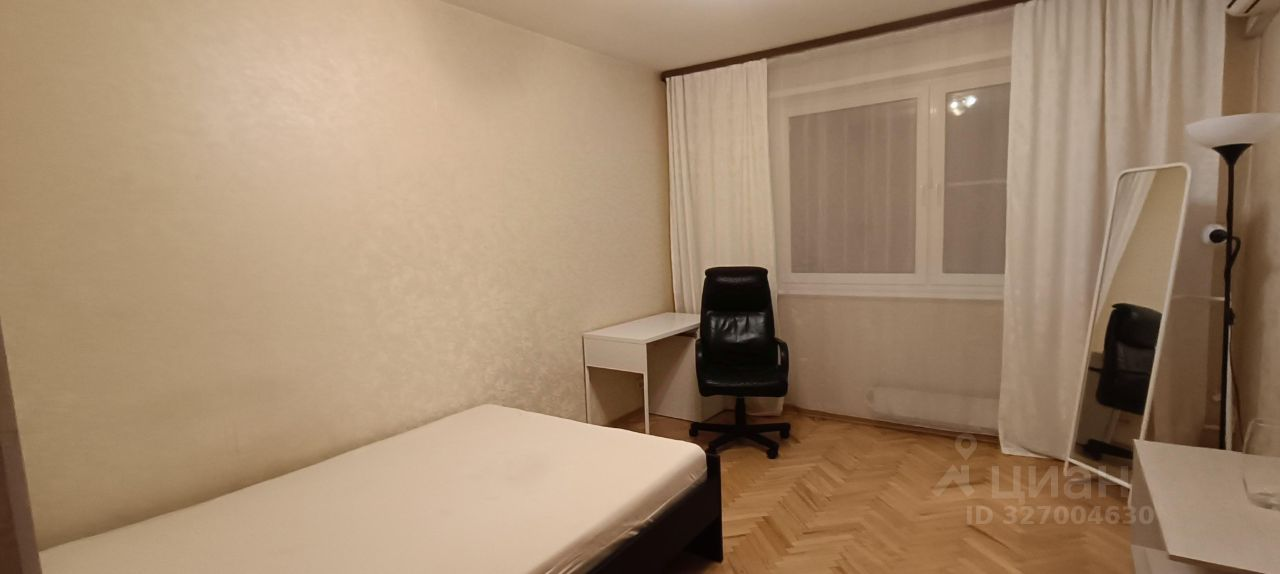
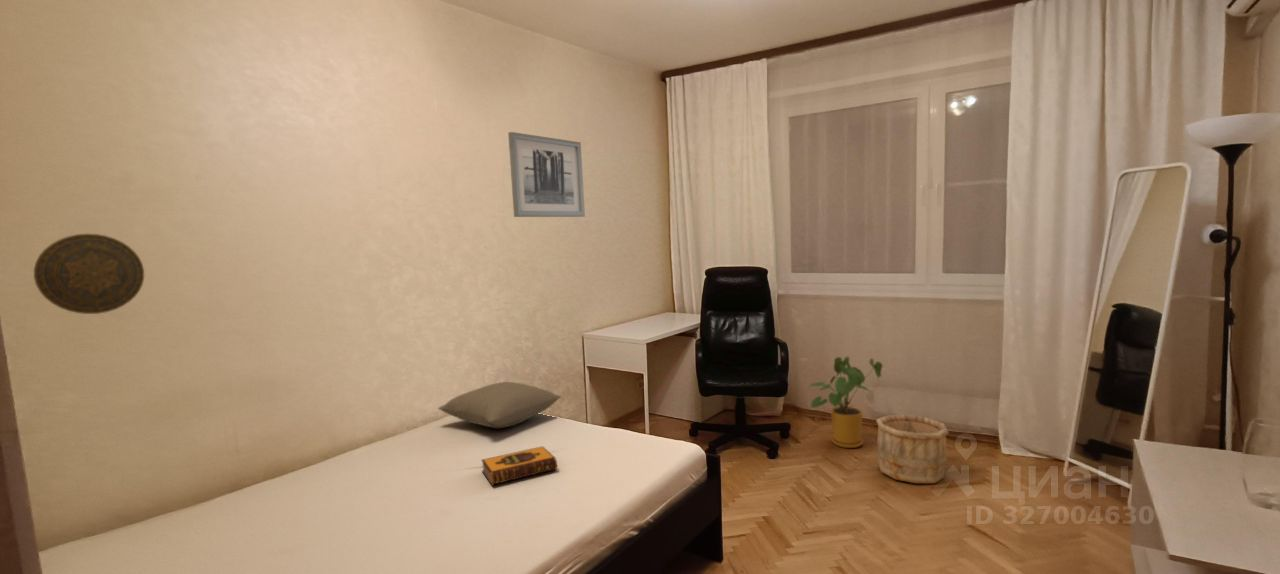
+ hardback book [480,445,558,486]
+ wall art [507,131,586,218]
+ decorative plate [33,233,145,315]
+ house plant [807,356,884,449]
+ pillow [437,381,562,429]
+ wooden bucket [875,413,950,484]
